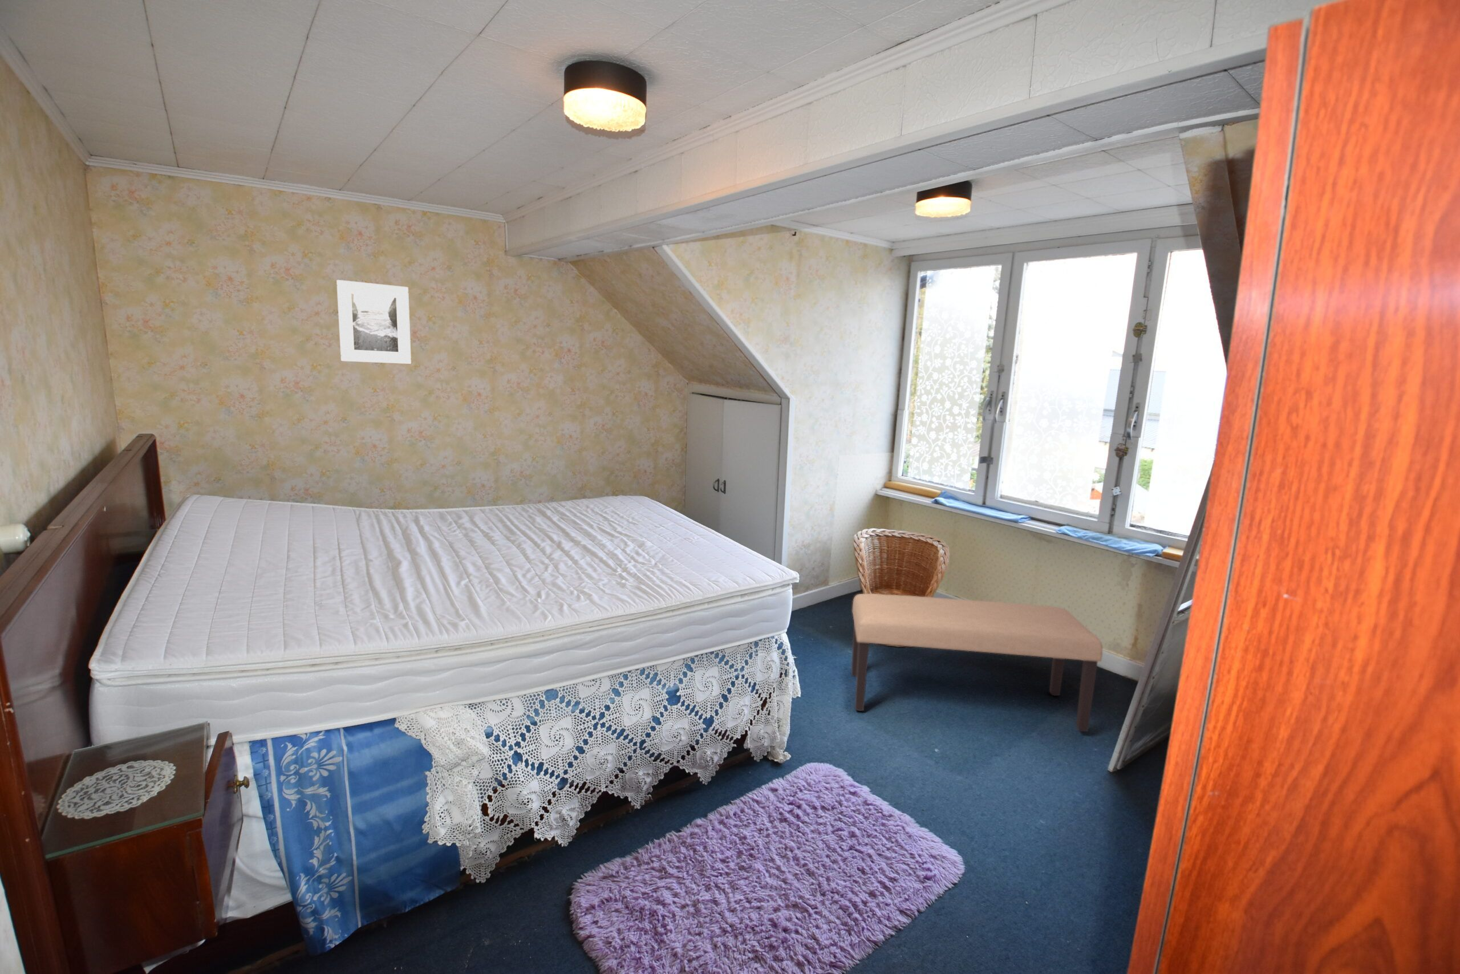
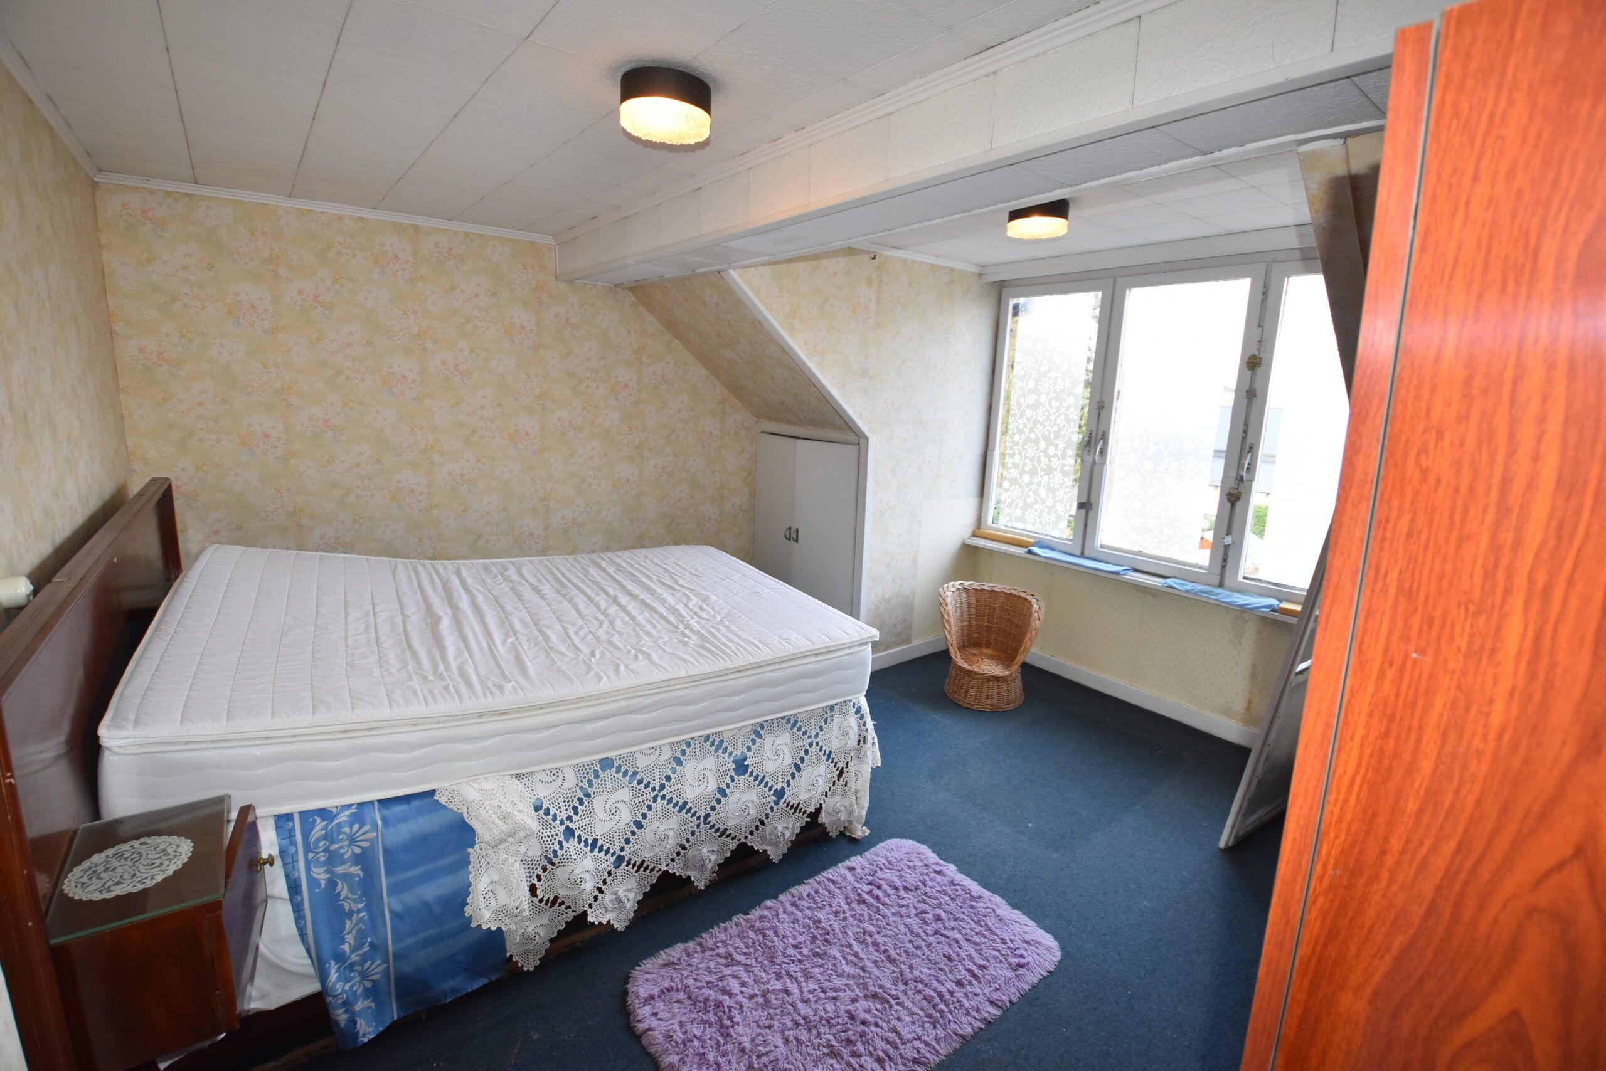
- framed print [336,279,412,364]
- bench [850,594,1103,733]
